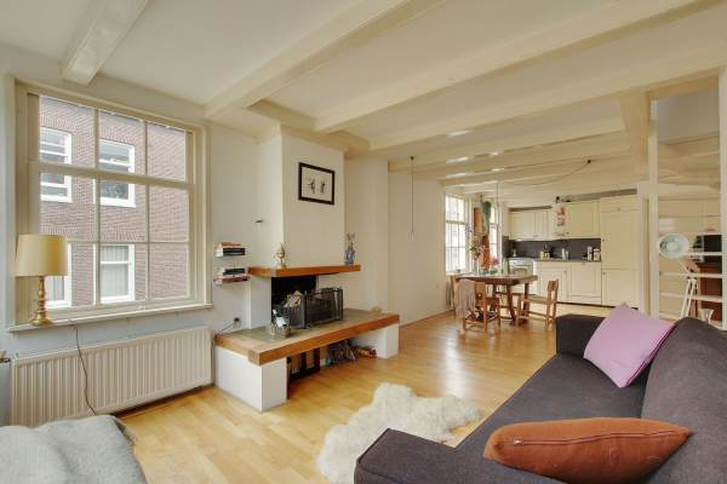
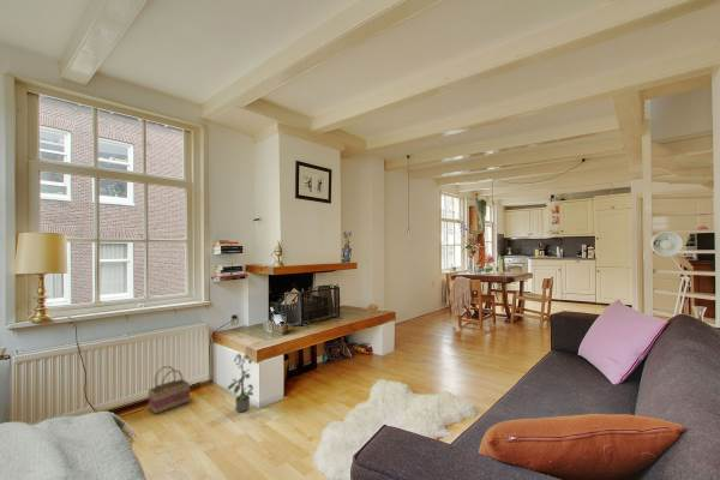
+ potted plant [227,352,254,413]
+ basket [146,365,191,415]
